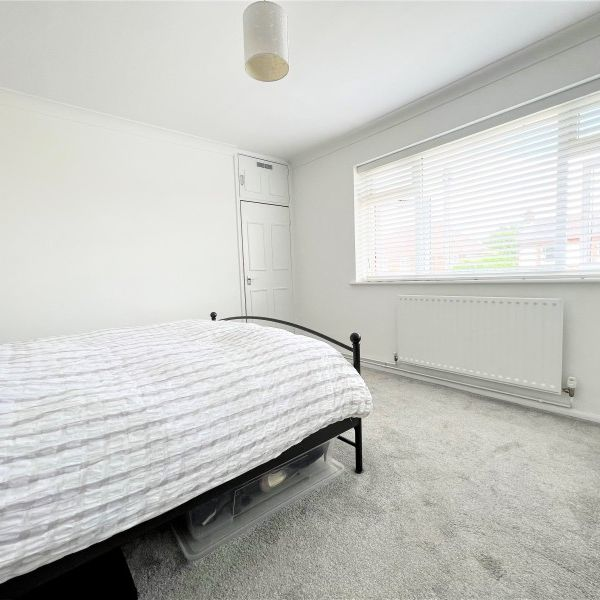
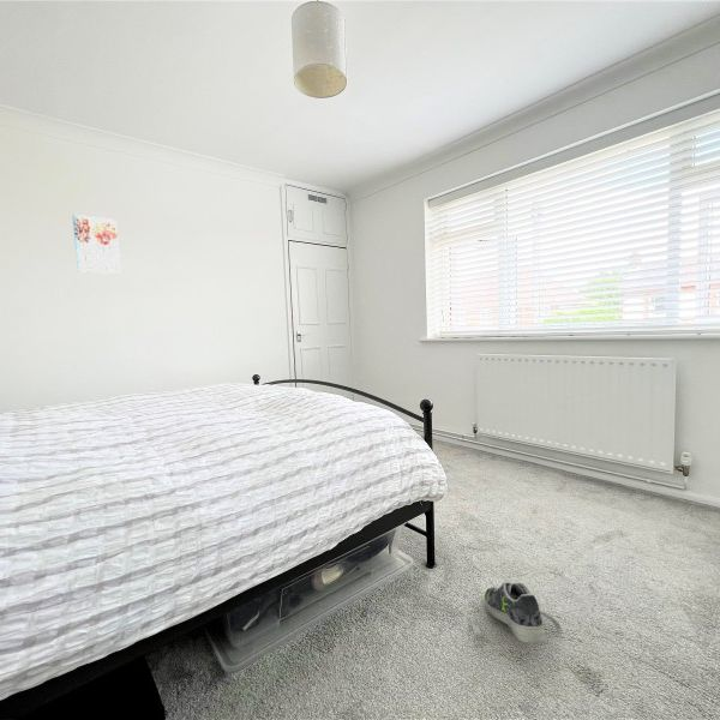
+ wall art [72,214,122,275]
+ shoe [470,581,563,644]
